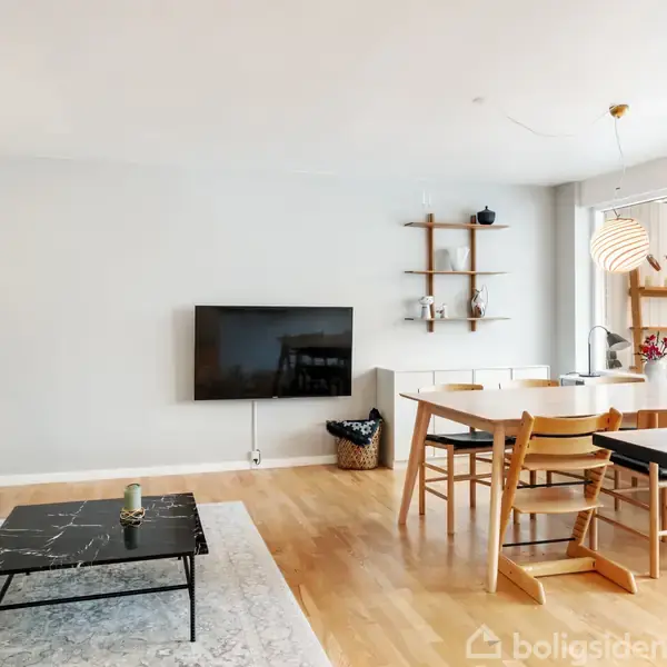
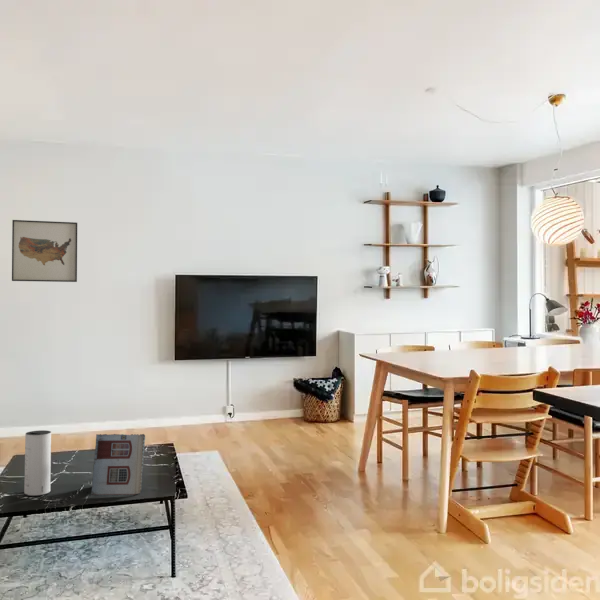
+ wall art [11,219,78,283]
+ book [90,433,146,496]
+ speaker [23,429,52,497]
